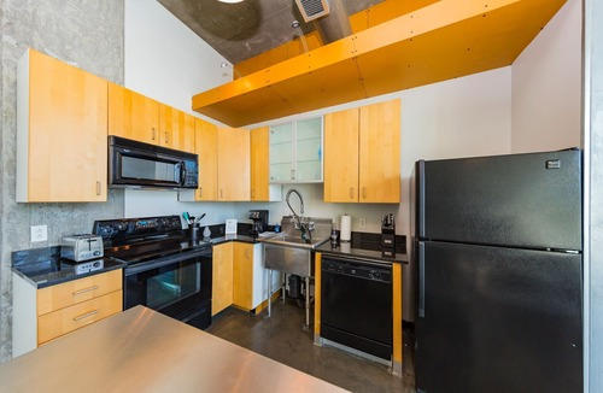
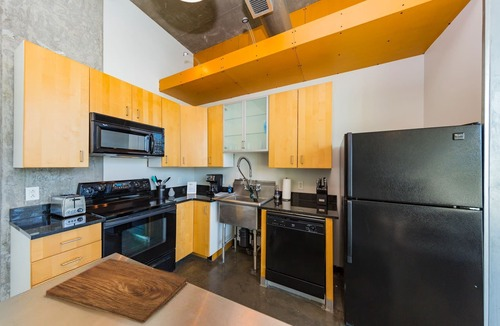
+ cutting board [45,258,189,325]
